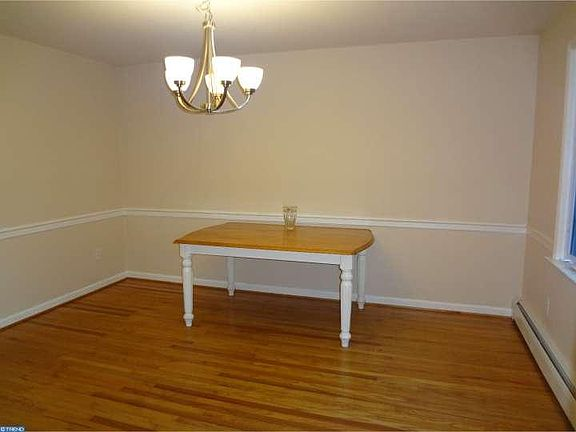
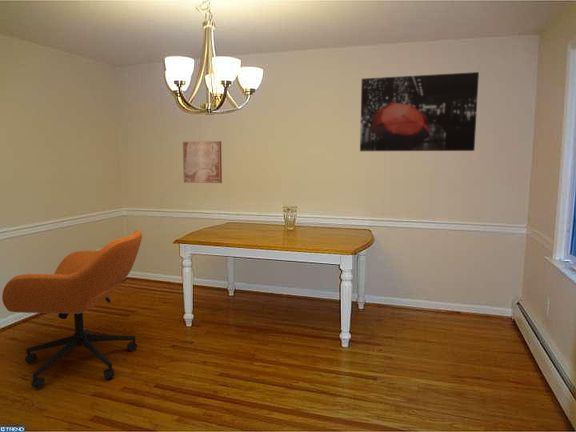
+ wall art [182,140,223,184]
+ wall art [359,71,480,152]
+ office chair [1,230,143,390]
